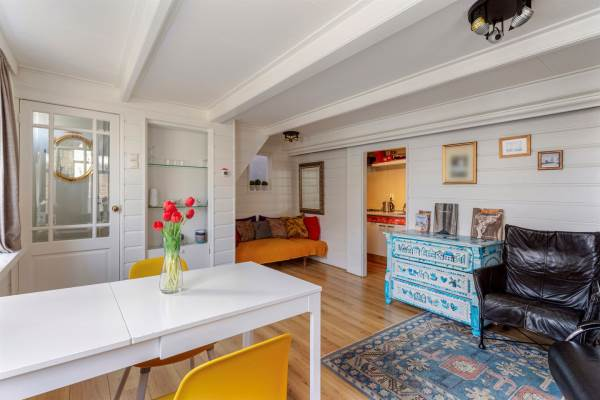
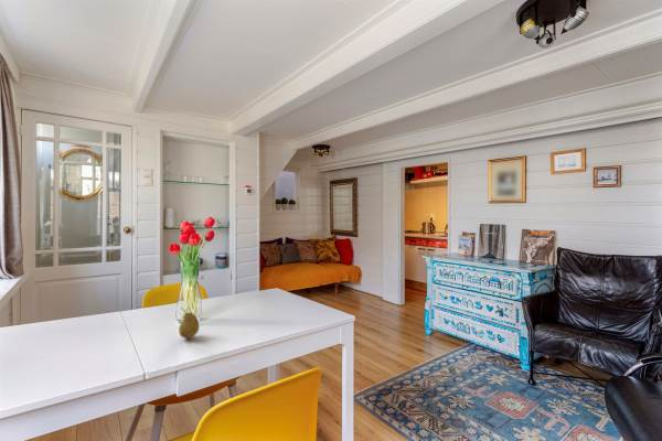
+ fruit [178,306,201,340]
